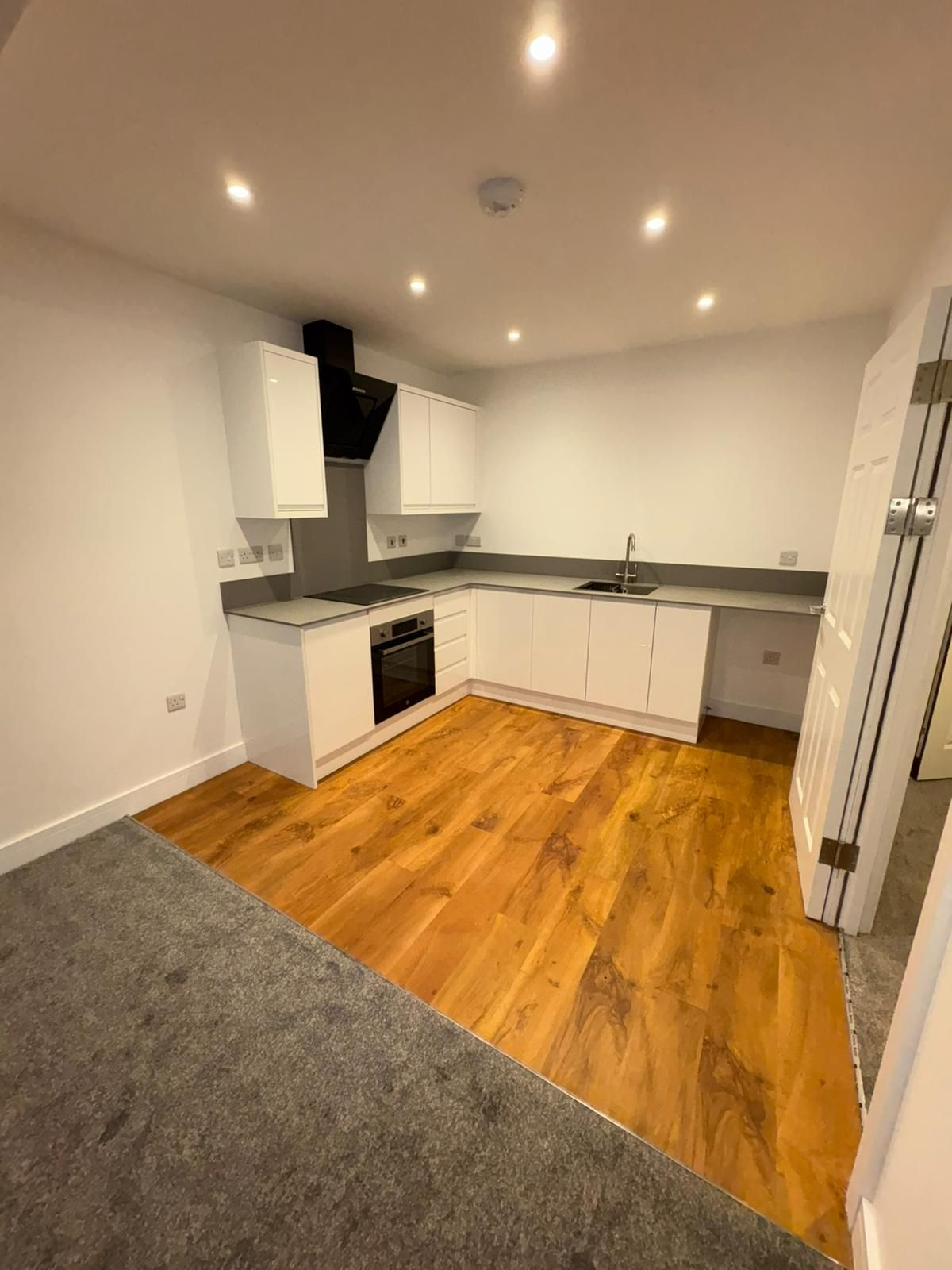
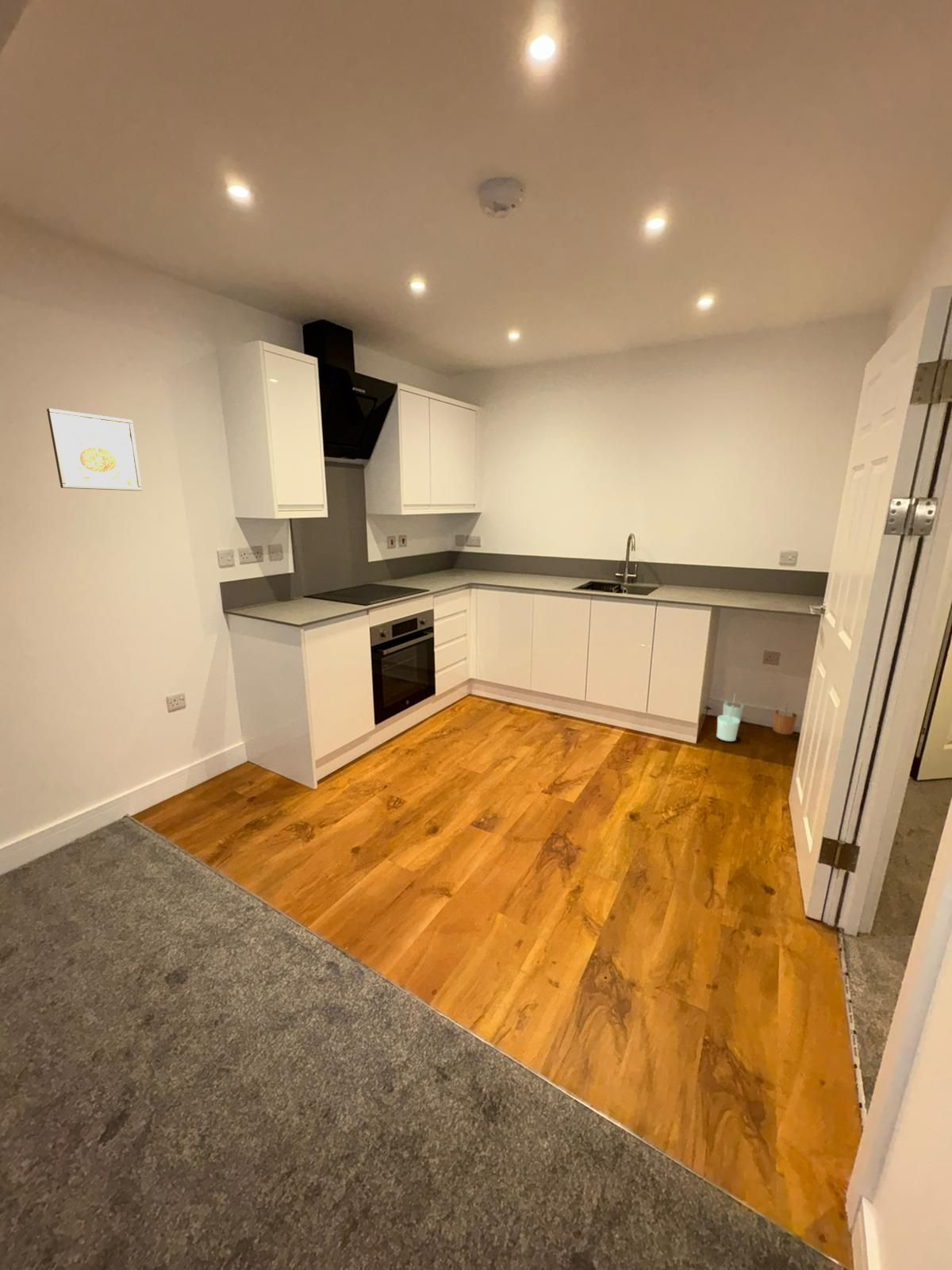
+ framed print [46,407,143,491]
+ bucket [716,692,798,742]
